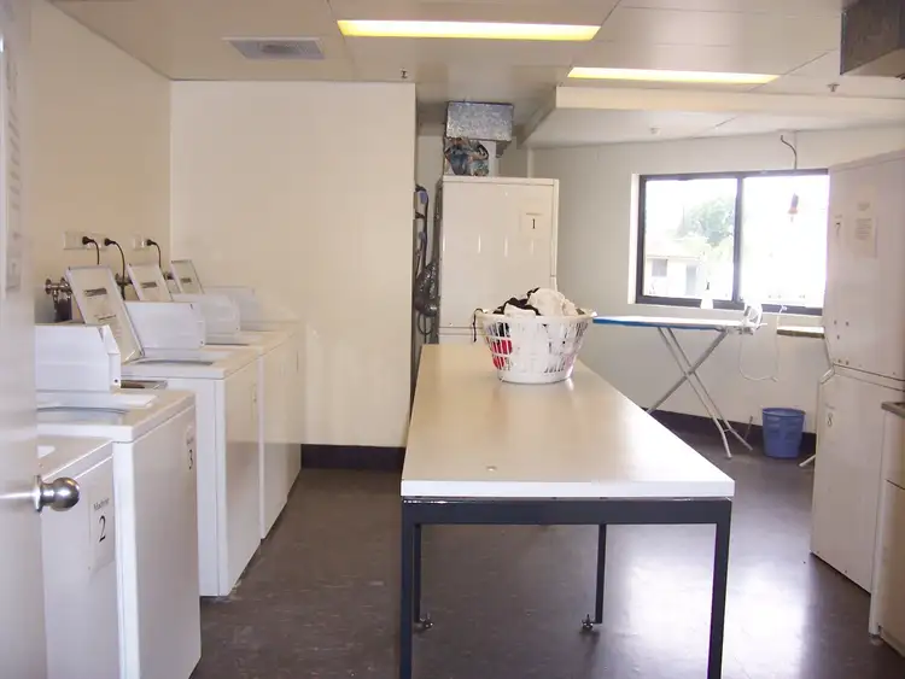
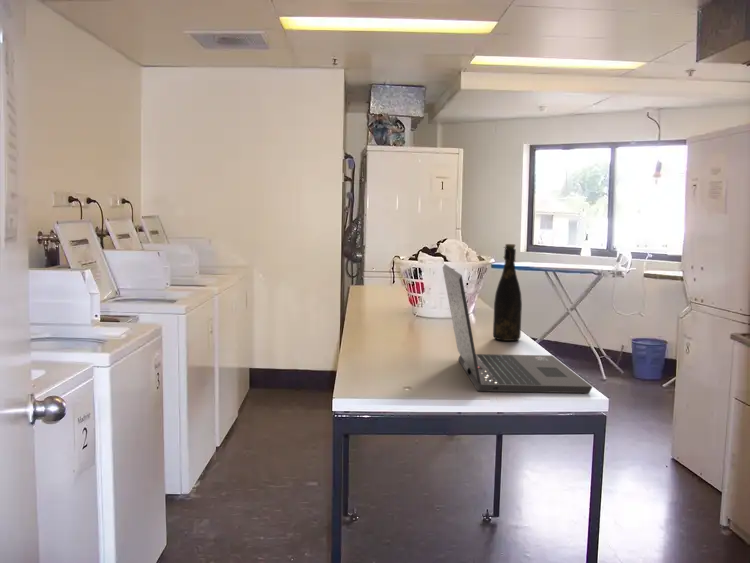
+ bottle [492,243,523,342]
+ laptop [442,263,593,394]
